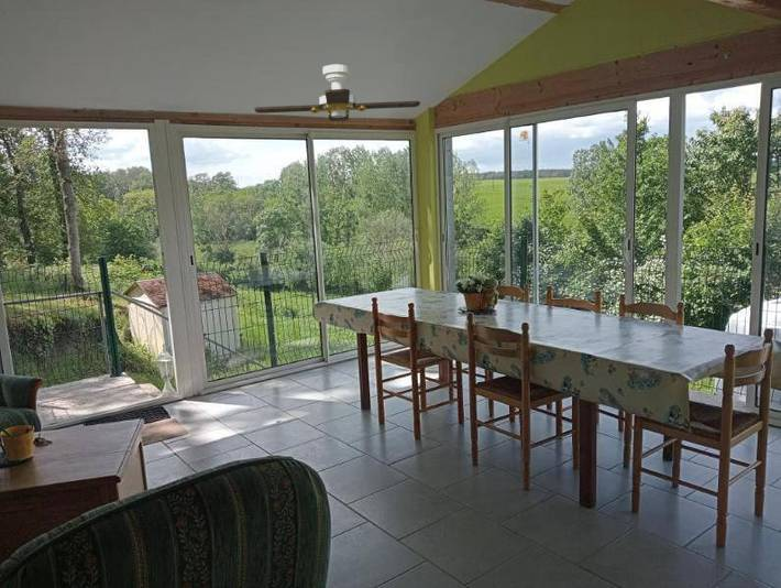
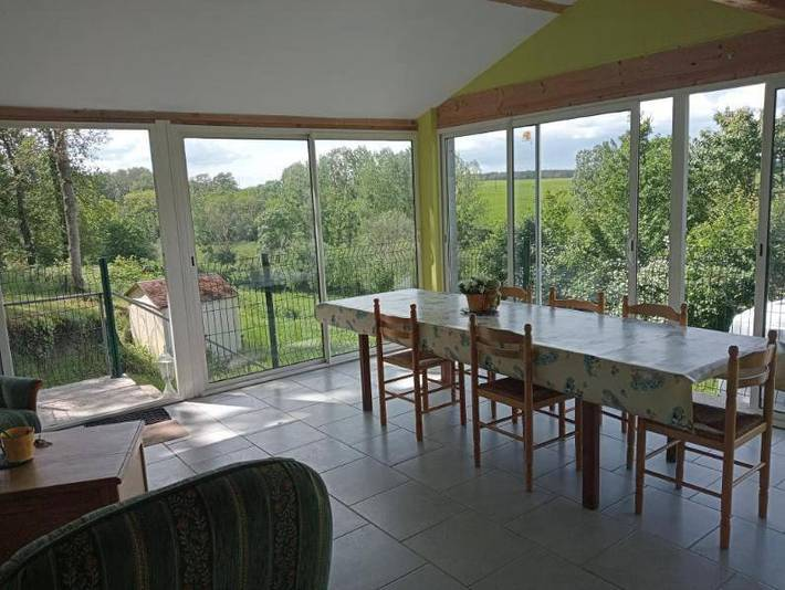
- ceiling fan [253,63,421,122]
